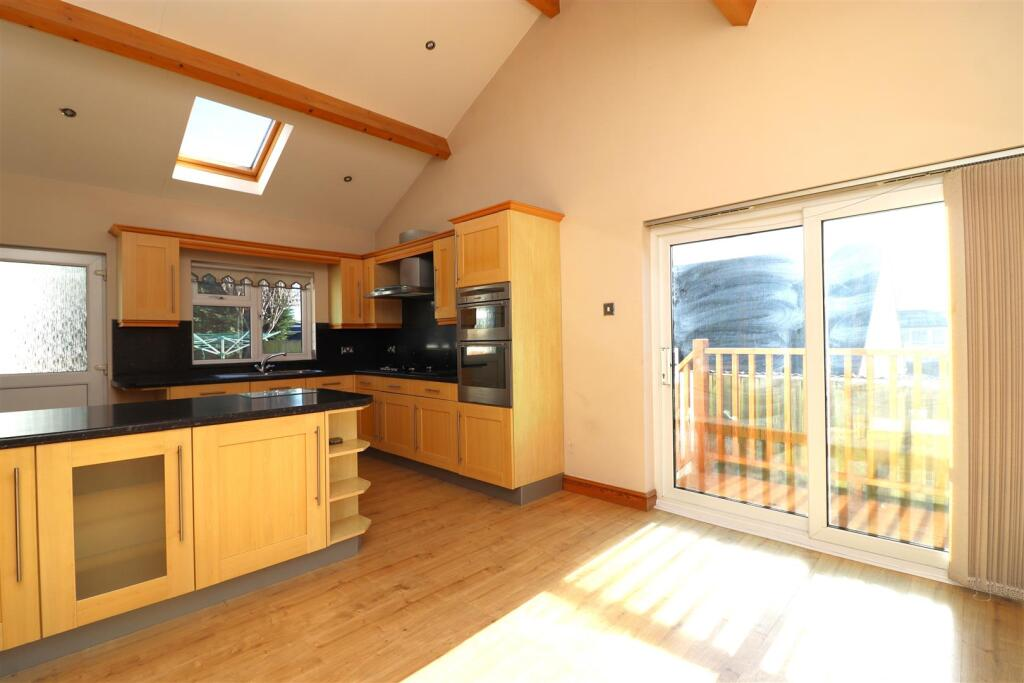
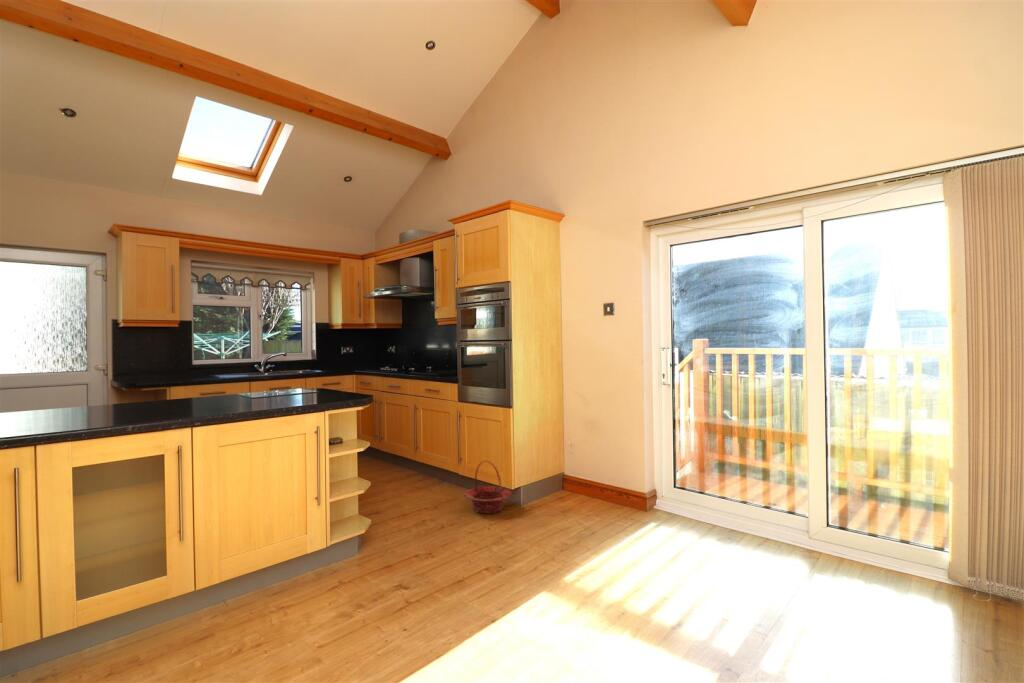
+ basket [463,460,513,514]
